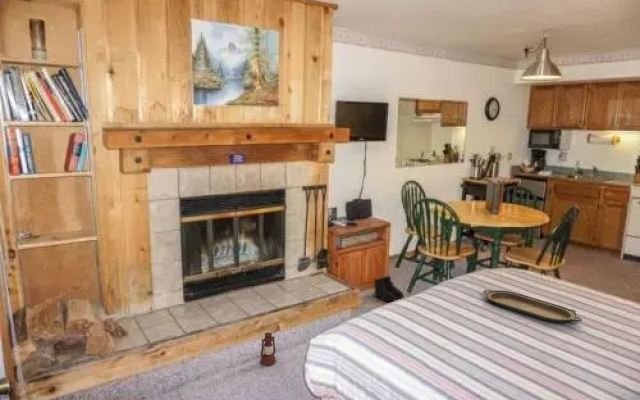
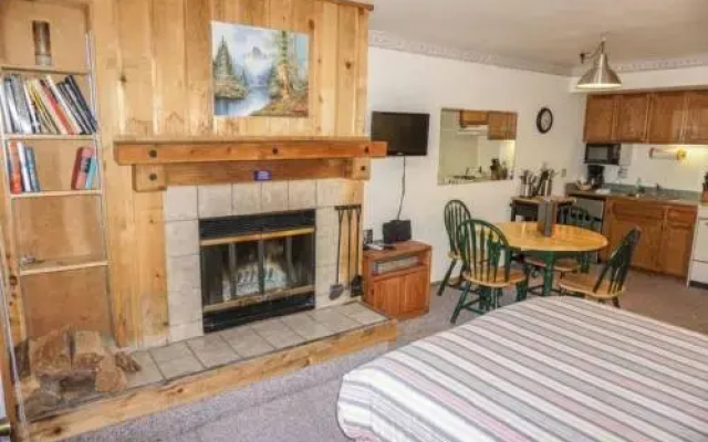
- boots [373,274,405,303]
- serving tray [482,289,583,324]
- lantern [259,318,277,366]
